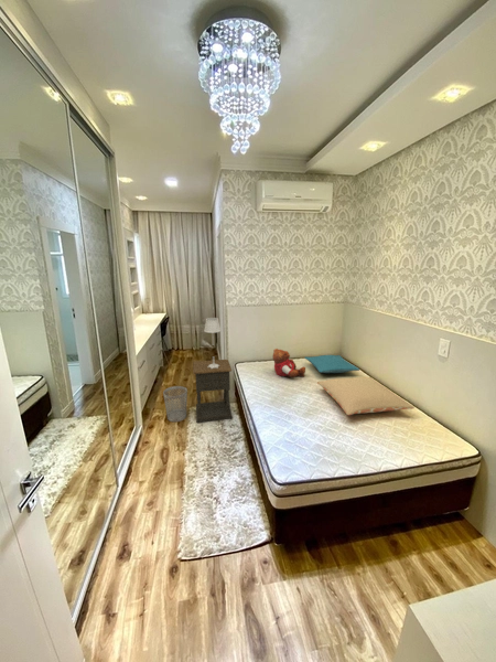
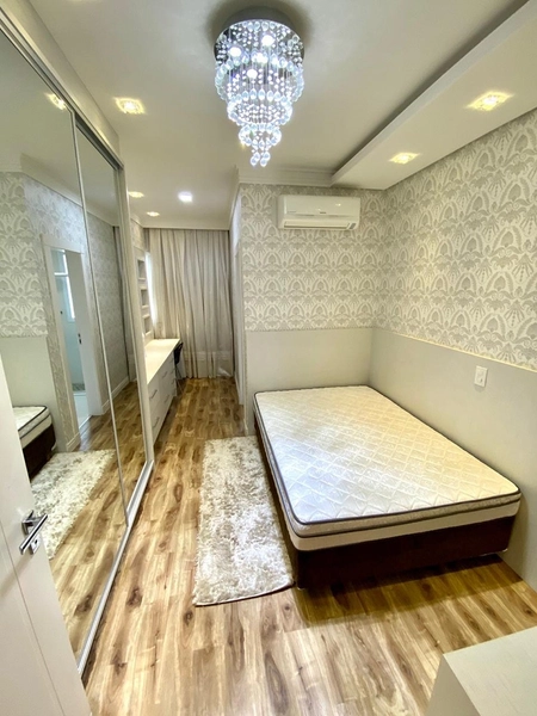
- pillow [304,354,360,374]
- teddy bear [272,348,306,378]
- nightstand [192,359,233,424]
- pillow [316,375,416,416]
- wastebasket [162,385,188,423]
- table lamp [203,317,222,369]
